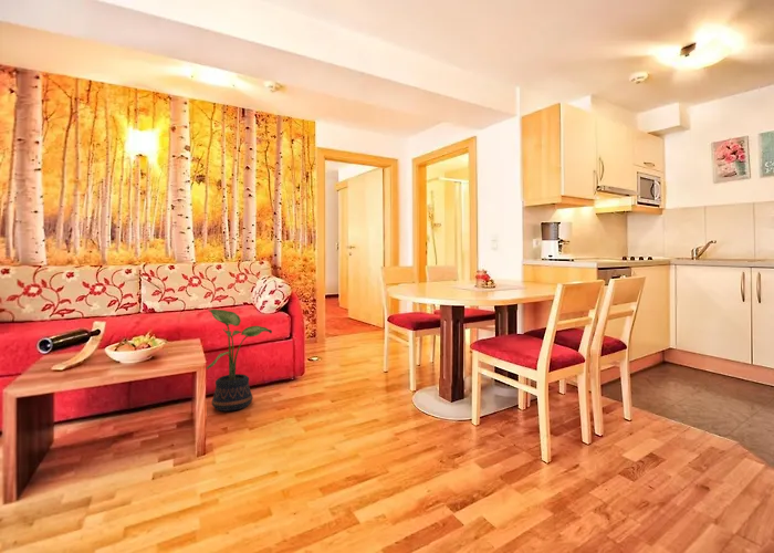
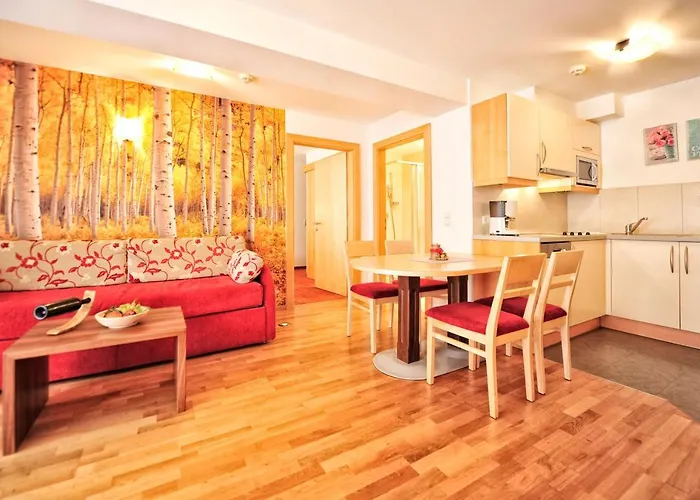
- potted plant [206,309,273,413]
